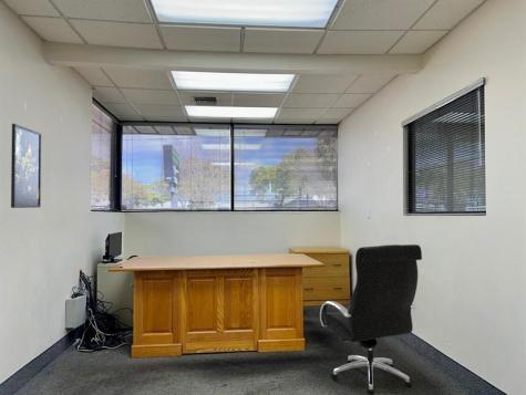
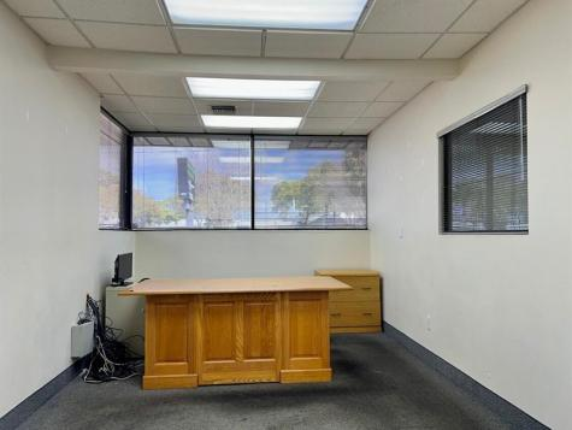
- office chair [319,243,423,395]
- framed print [10,123,42,209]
